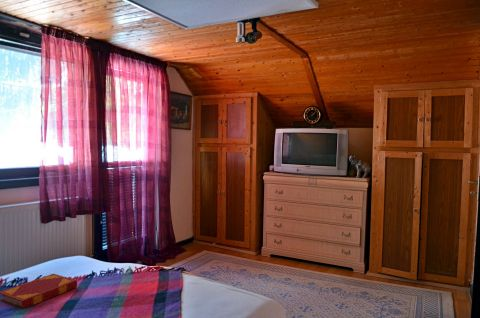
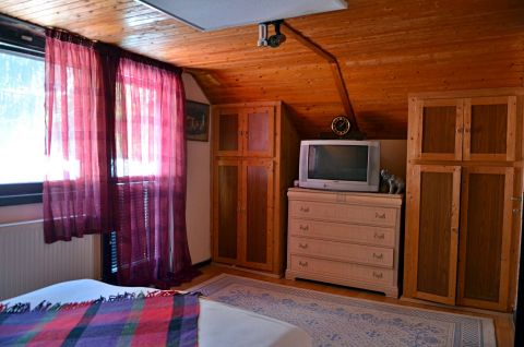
- hardback book [0,273,78,311]
